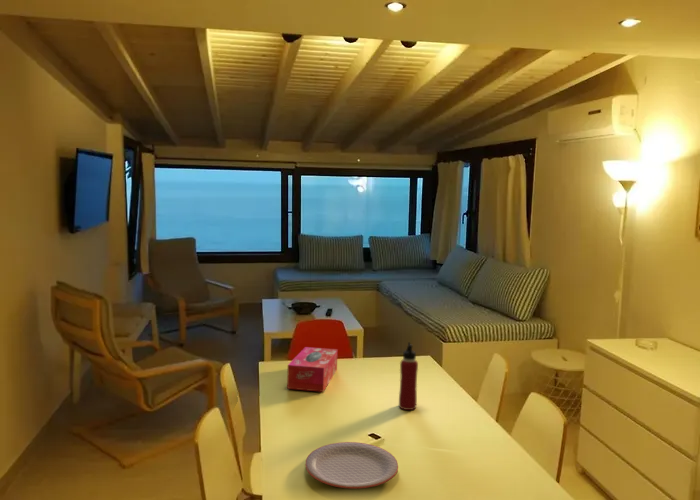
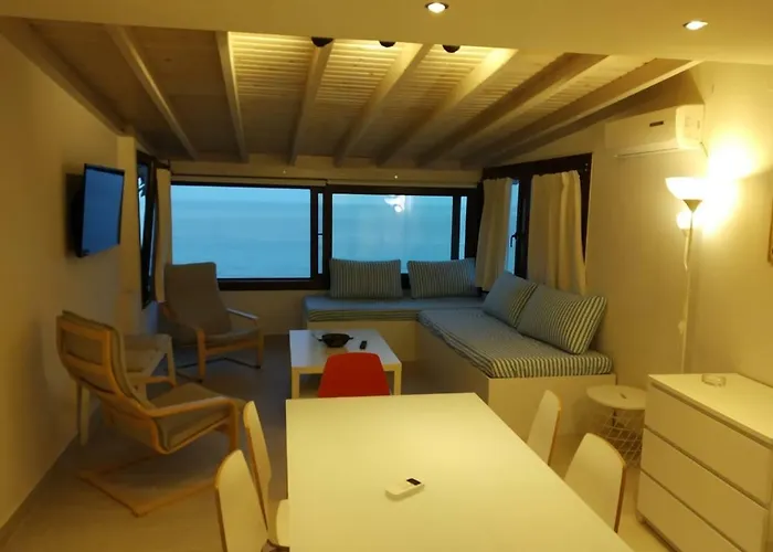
- plate [304,441,399,490]
- water bottle [398,341,419,411]
- tissue box [286,346,339,393]
